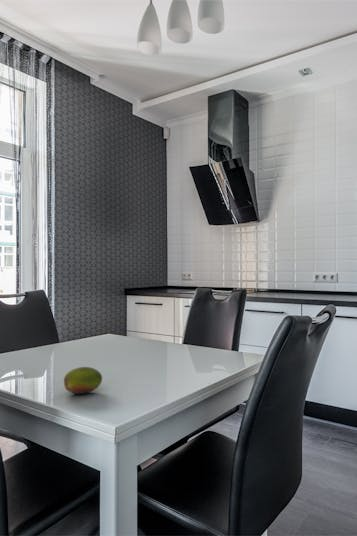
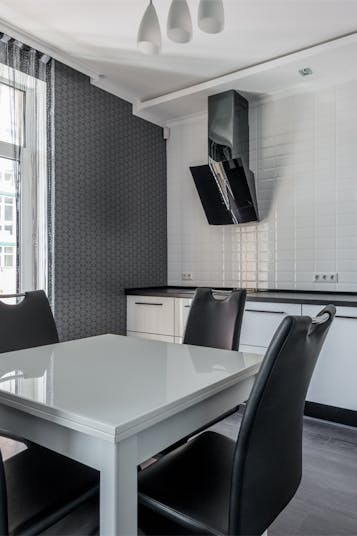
- fruit [63,366,103,395]
